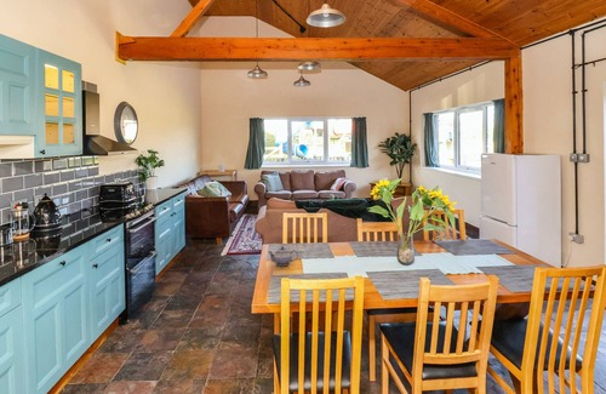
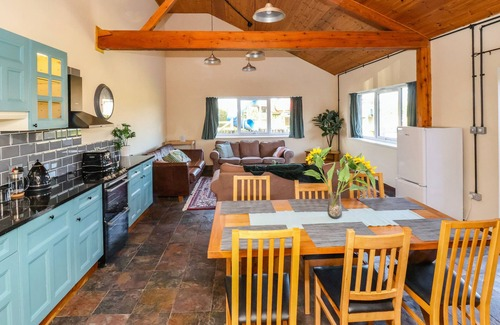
- teapot [267,245,299,267]
